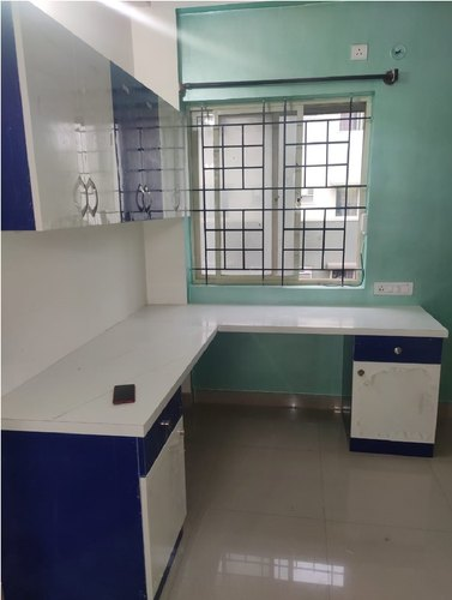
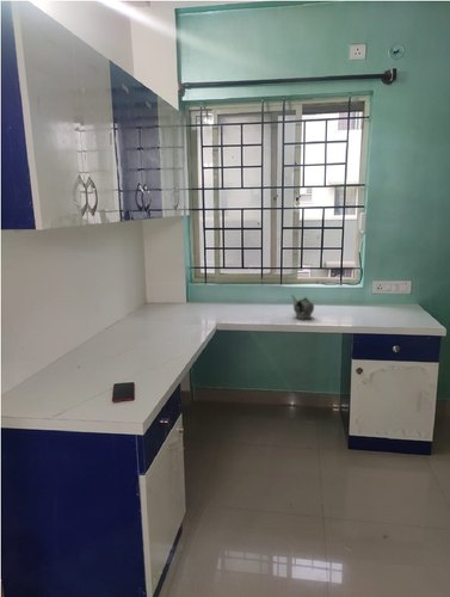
+ teapot [290,294,315,320]
